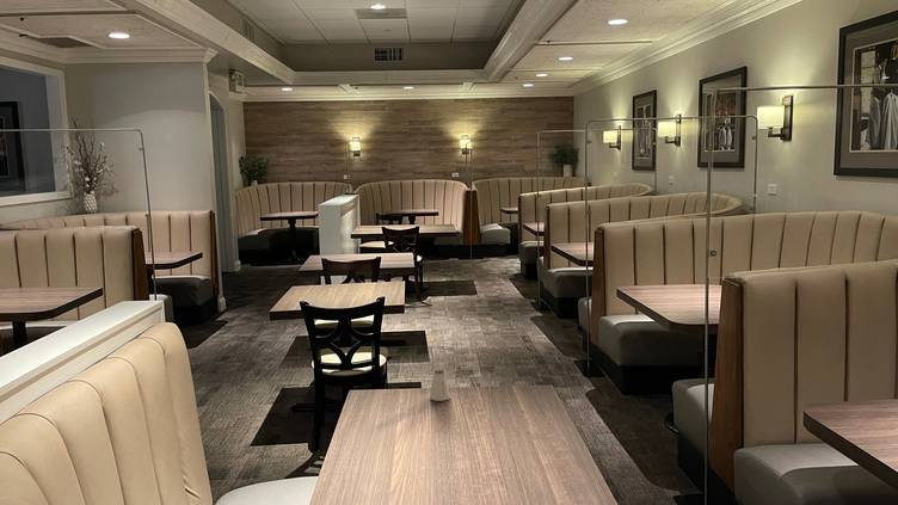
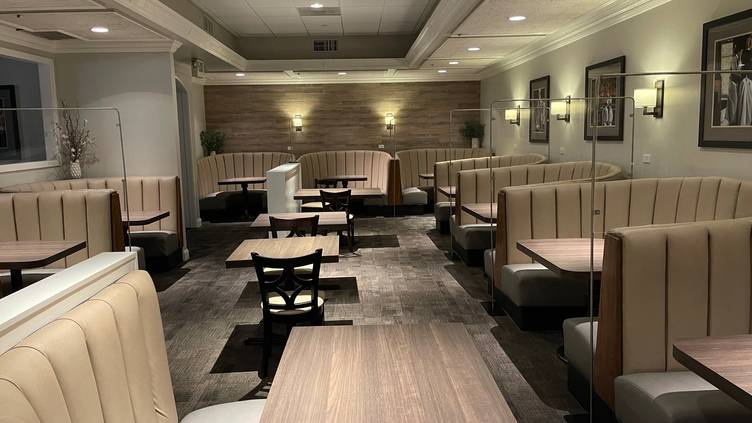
- saltshaker [429,368,451,402]
